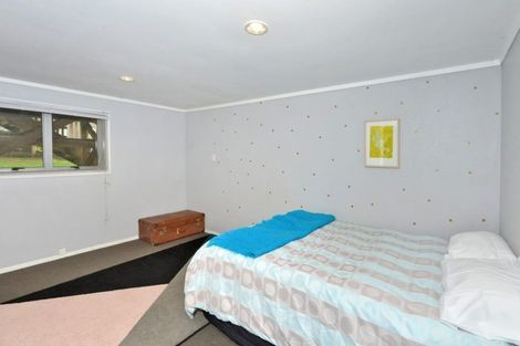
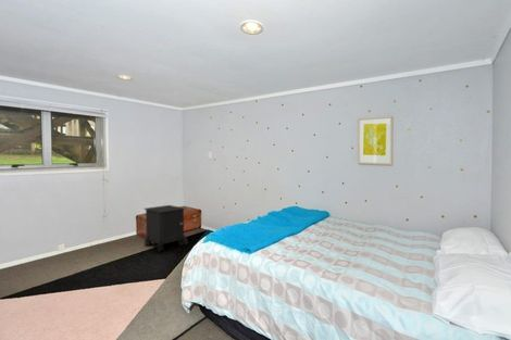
+ nightstand [144,204,189,253]
